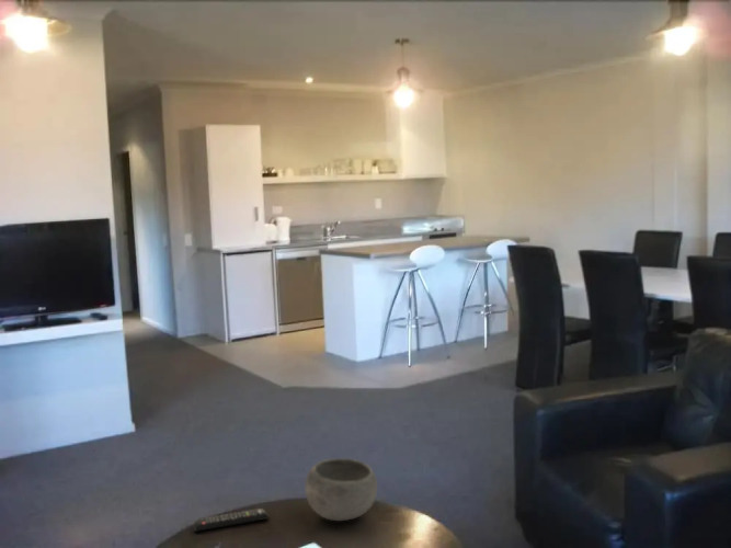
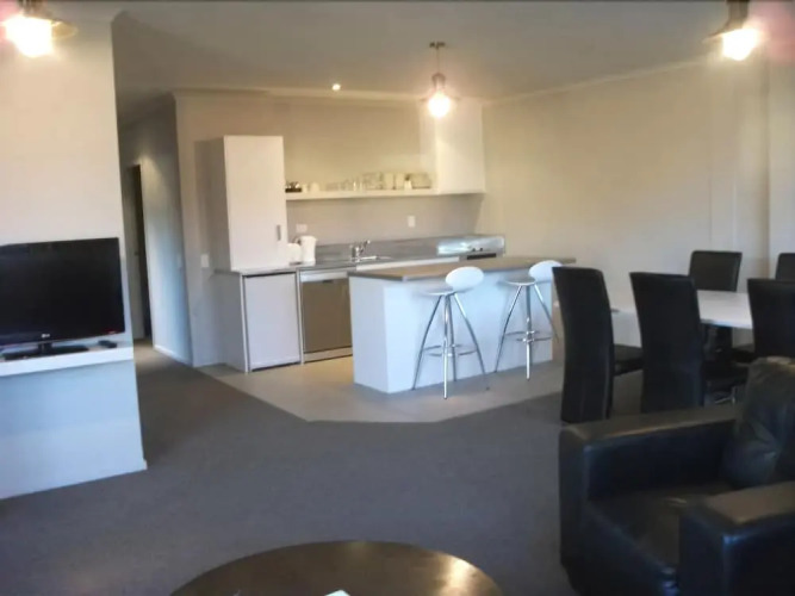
- bowl [304,457,378,522]
- remote control [193,507,270,533]
